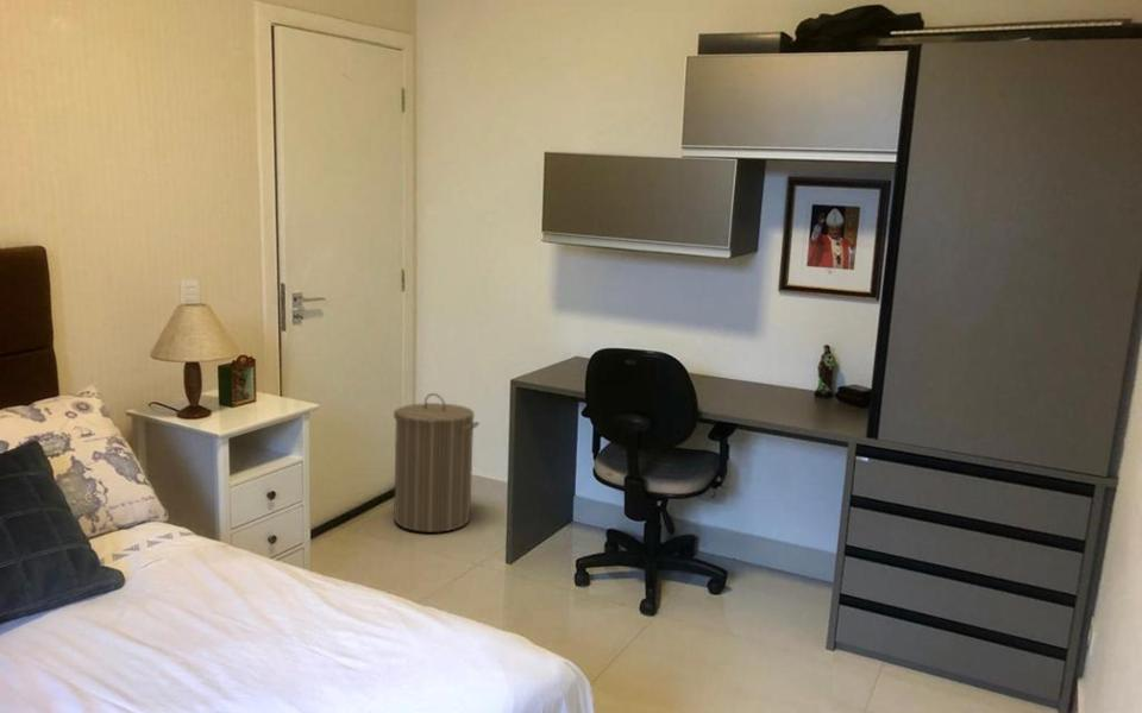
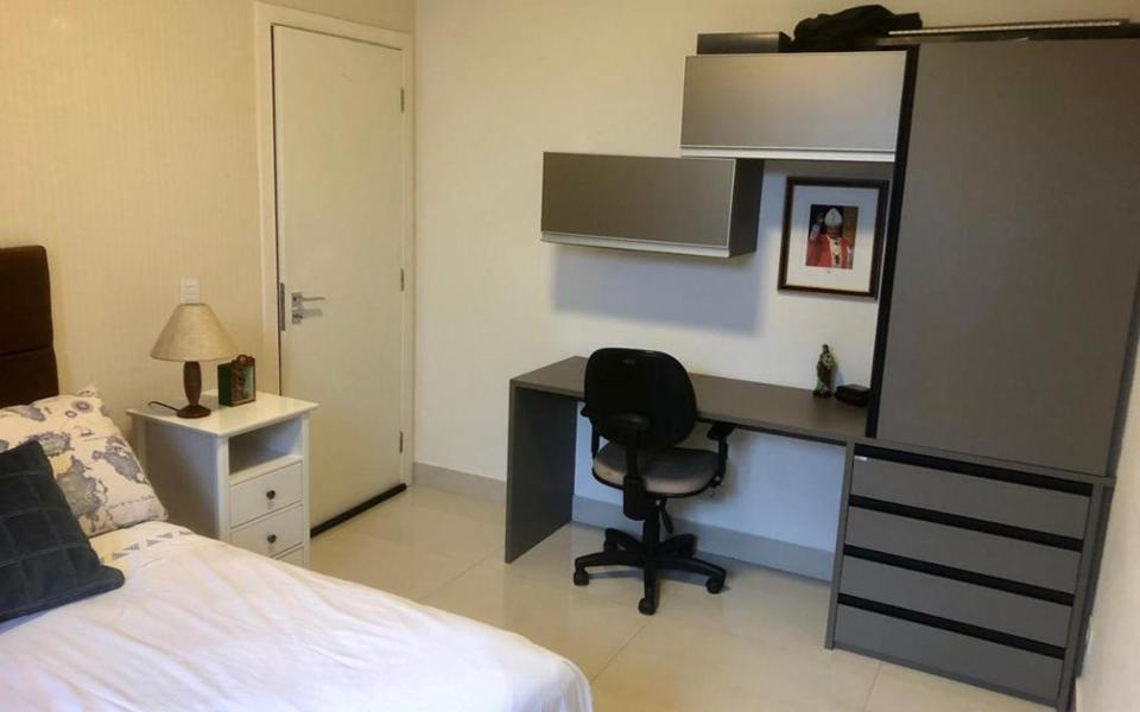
- laundry hamper [393,392,481,534]
